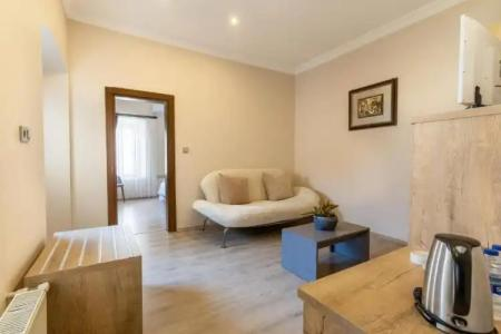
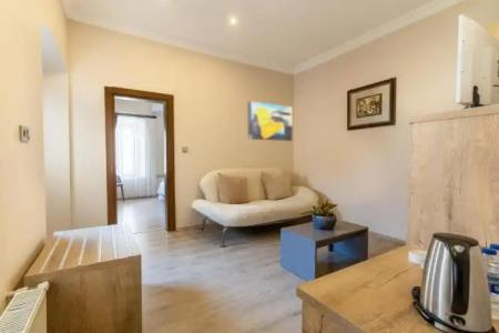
+ wall art [247,100,294,142]
